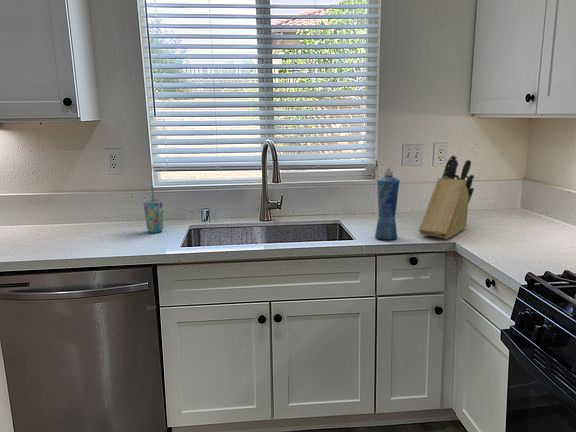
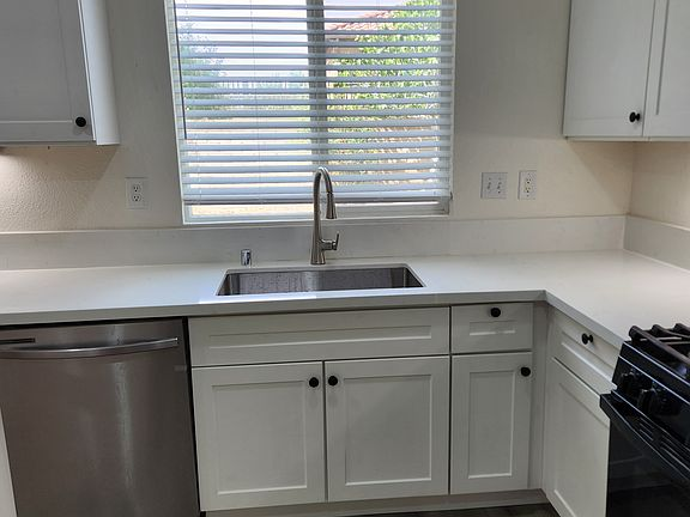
- squeeze bottle [374,167,400,241]
- knife block [418,154,475,240]
- cup [143,185,164,234]
